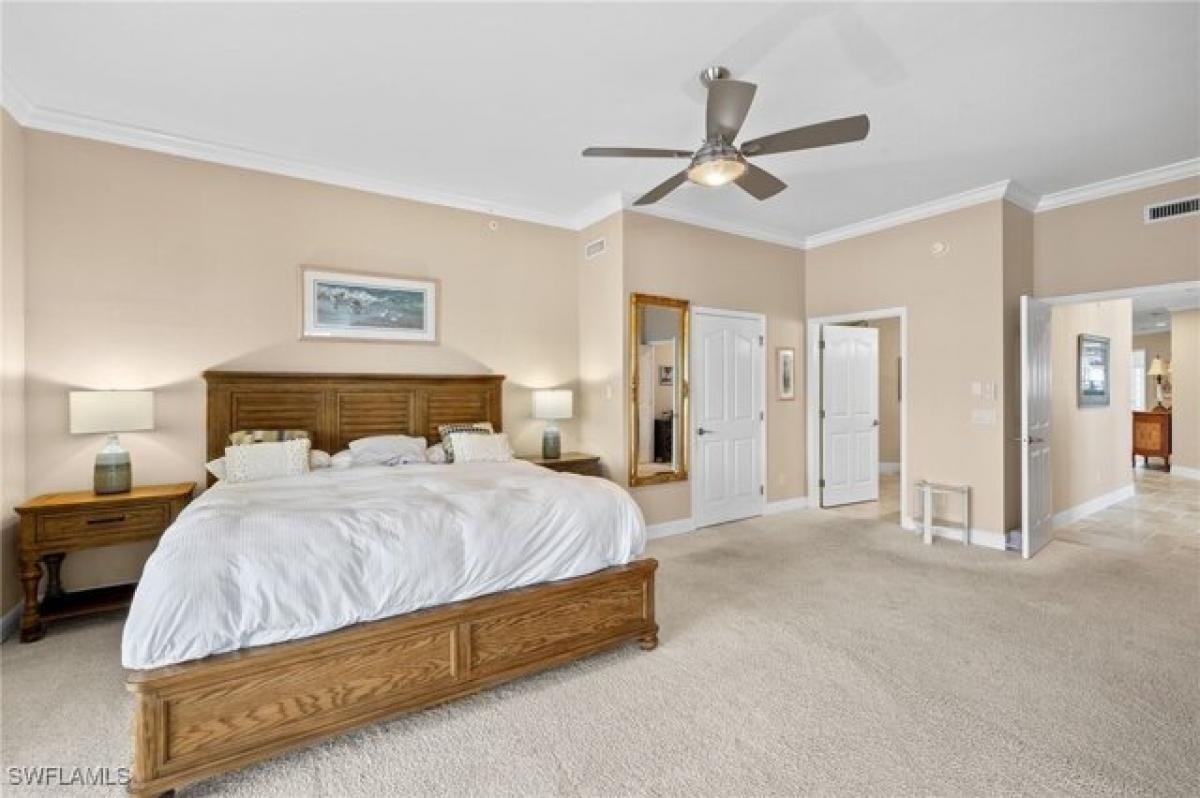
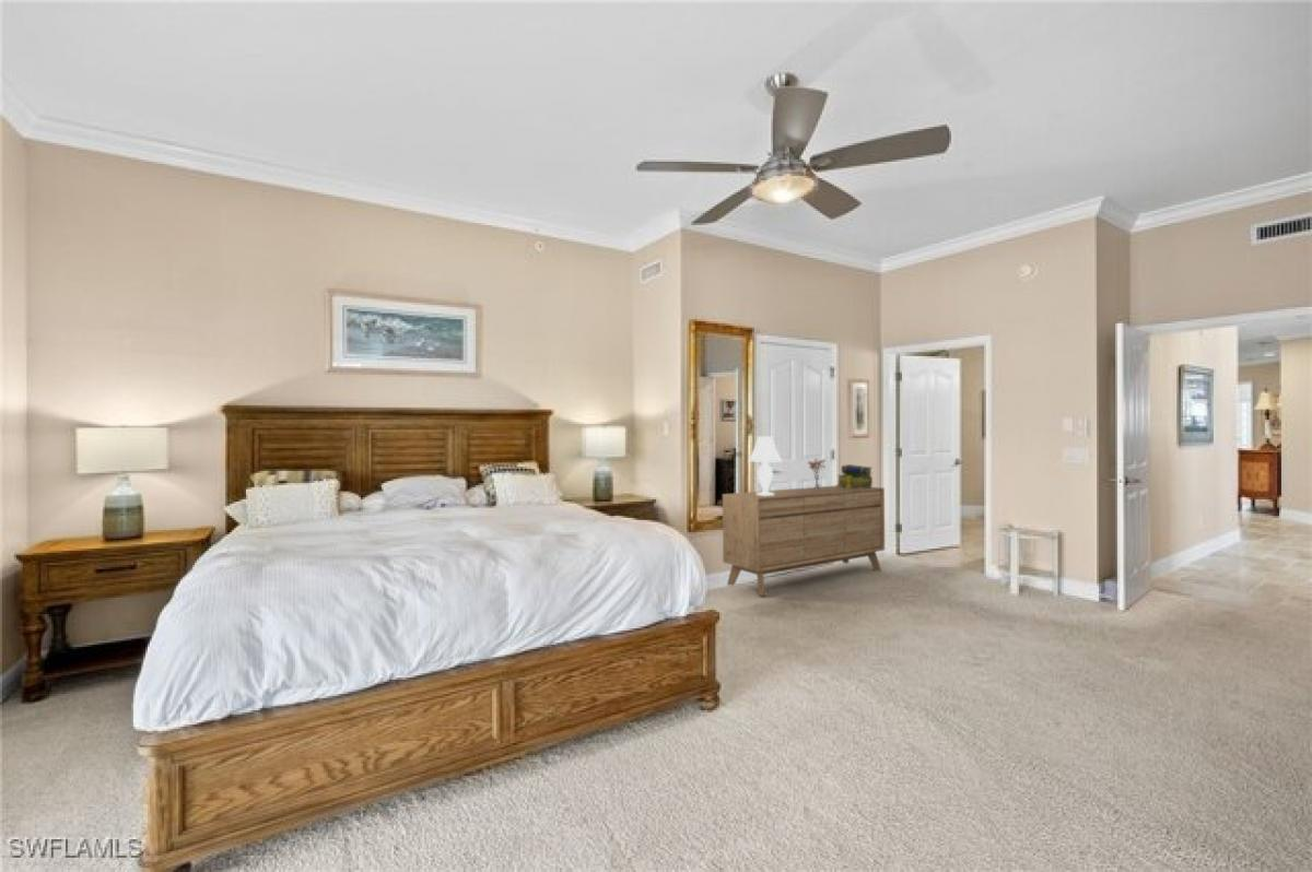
+ sideboard [722,484,886,597]
+ stack of books [835,463,874,488]
+ table lamp [747,435,784,495]
+ bouquet [807,457,827,491]
